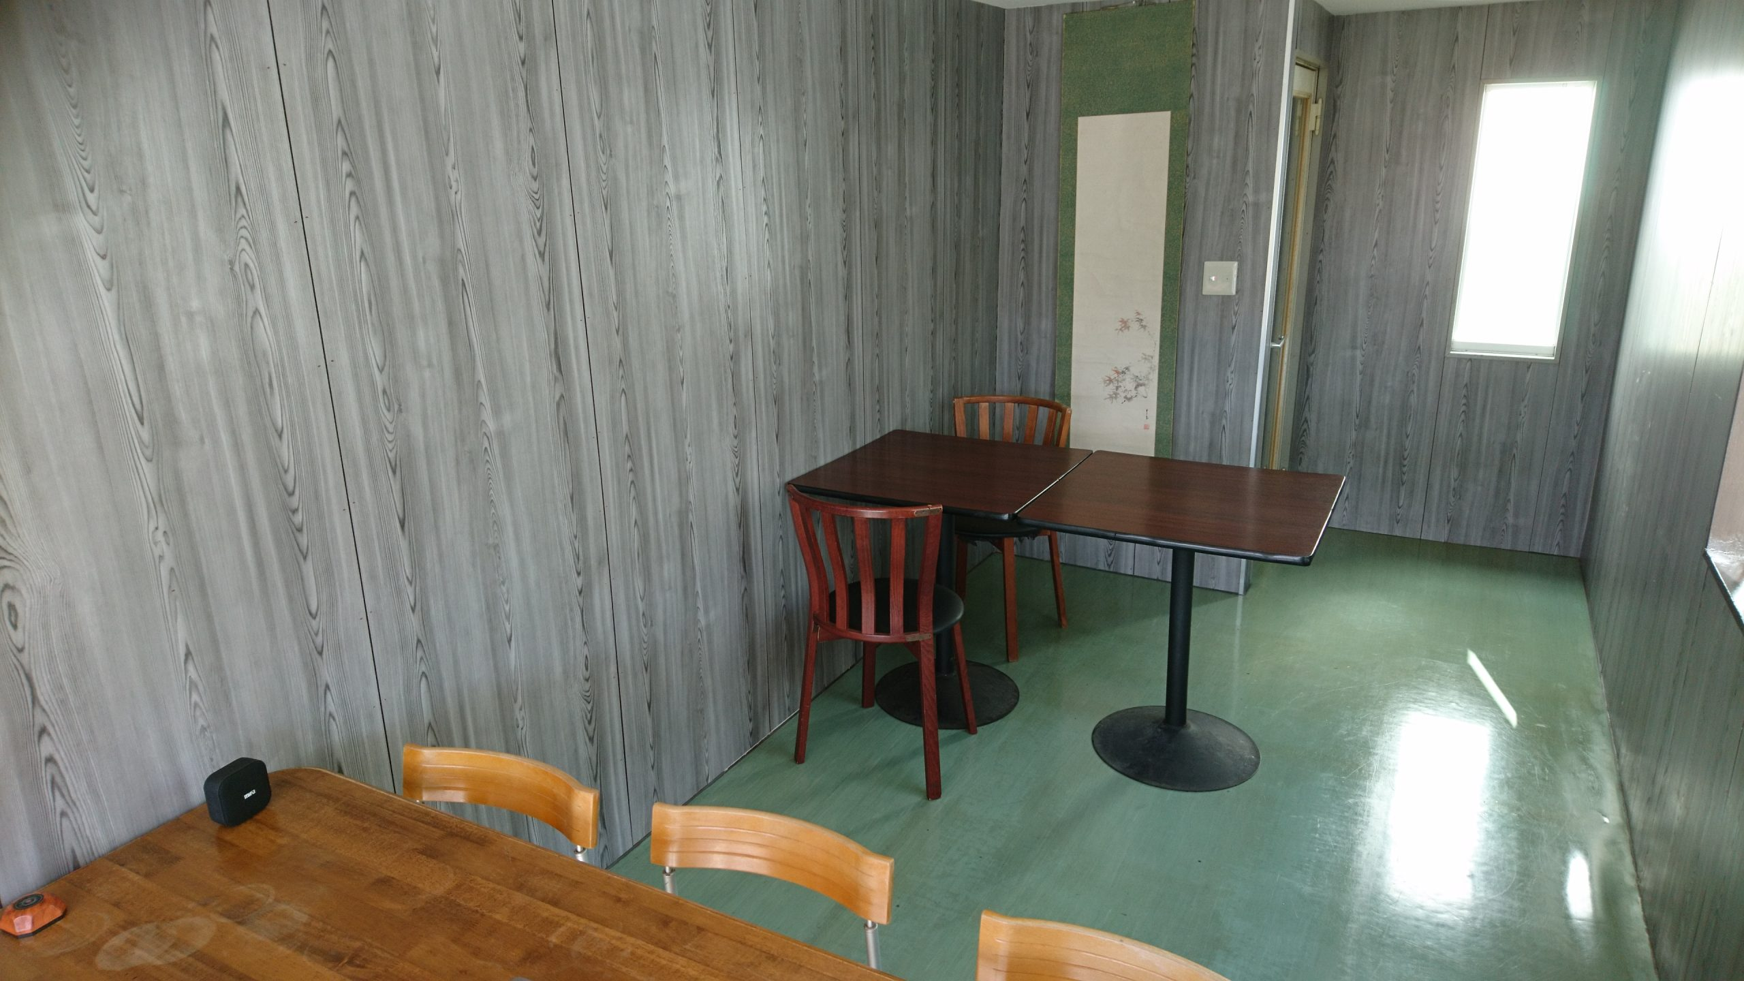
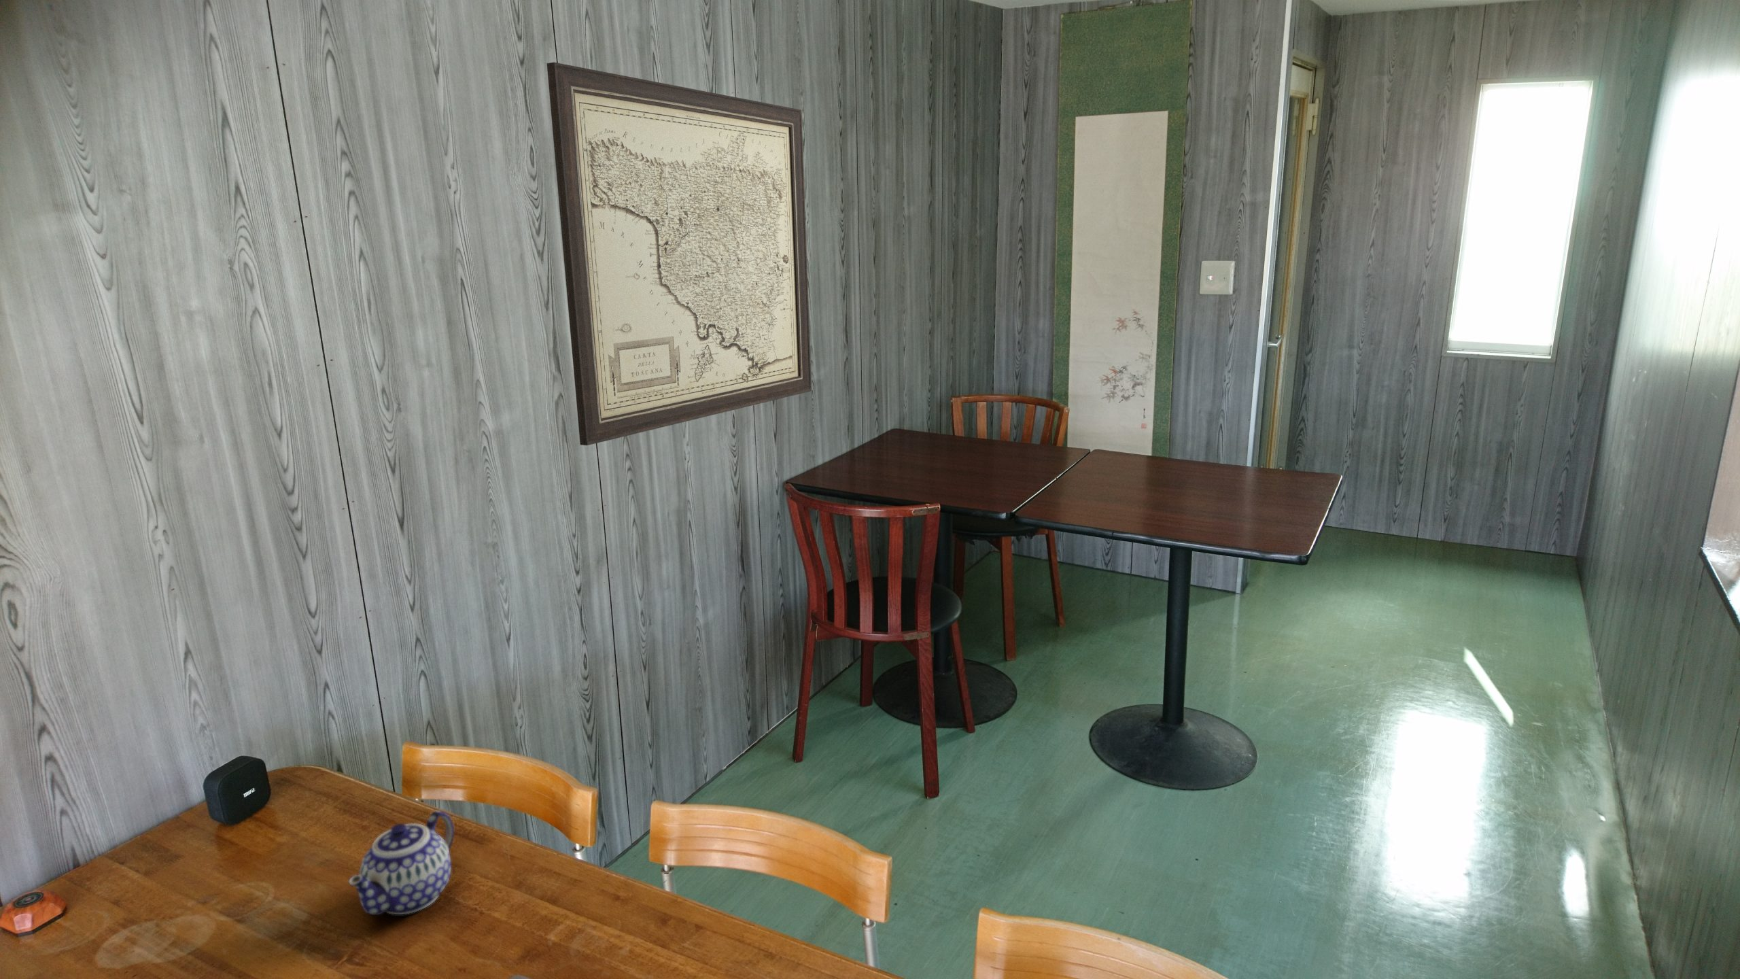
+ teapot [348,810,454,916]
+ wall art [546,62,813,446]
